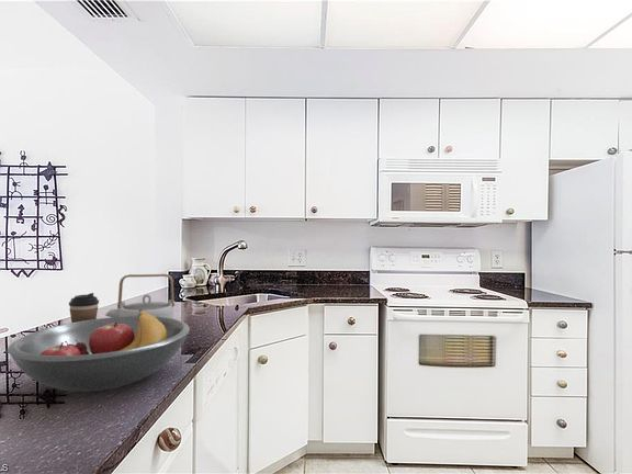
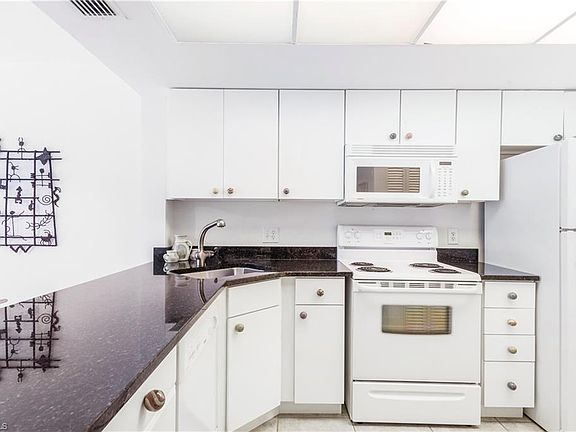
- teapot [104,273,176,319]
- coffee cup [68,292,100,323]
- fruit bowl [7,309,191,393]
